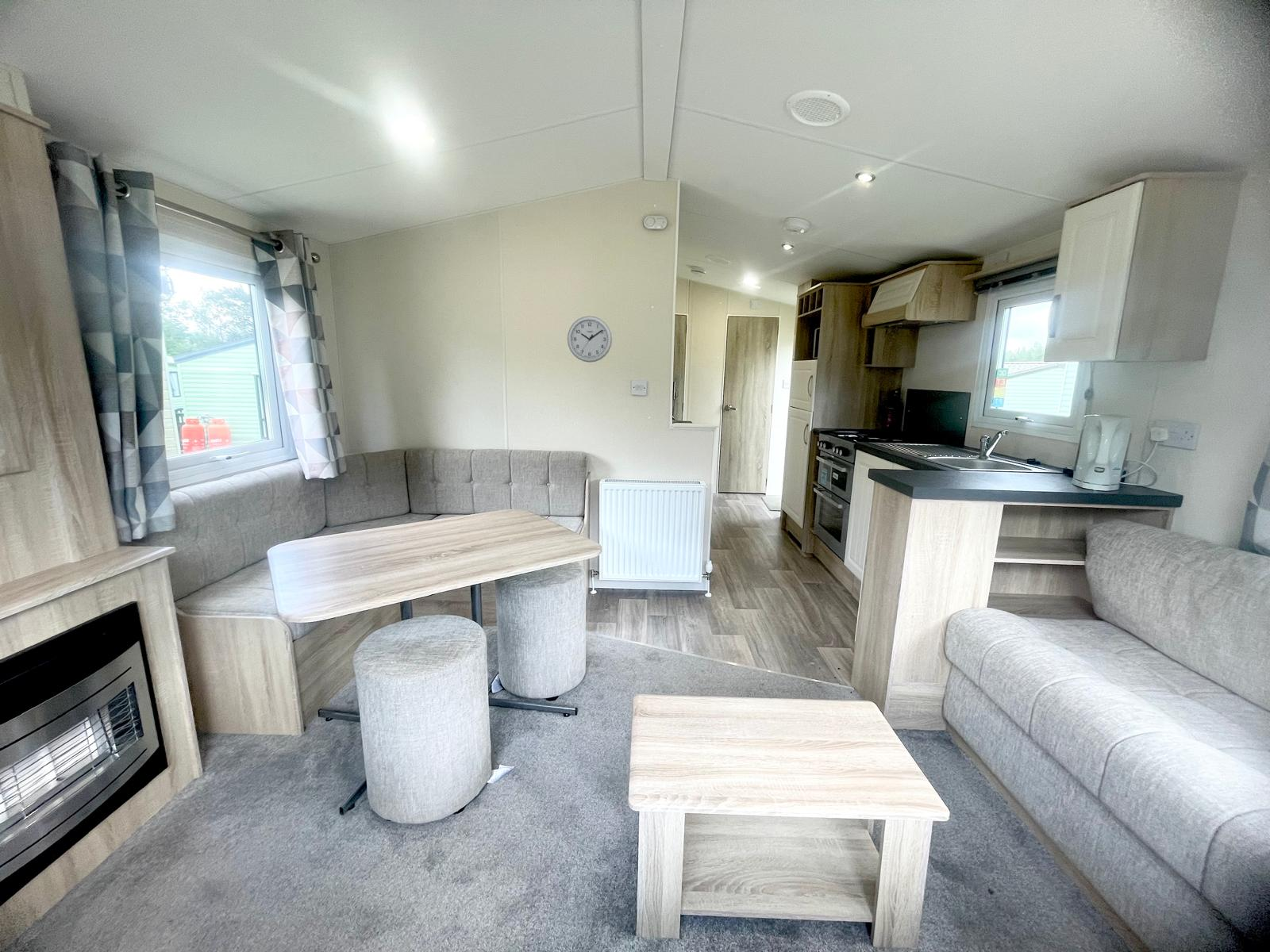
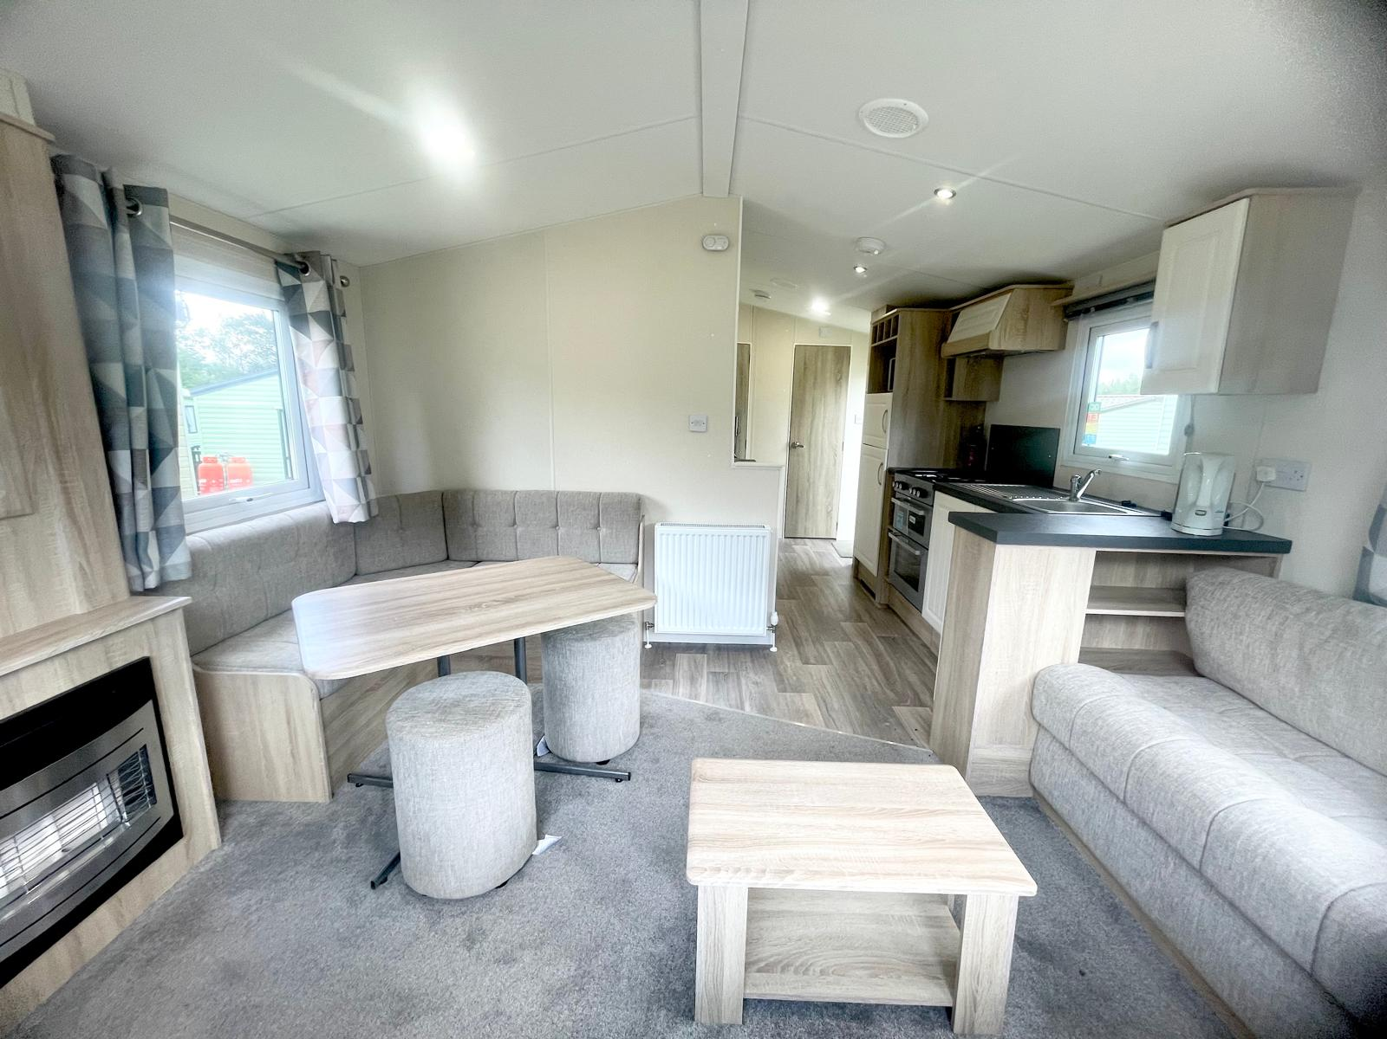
- wall clock [567,315,613,363]
